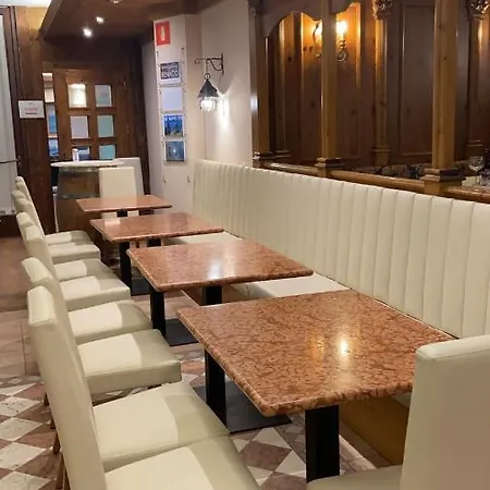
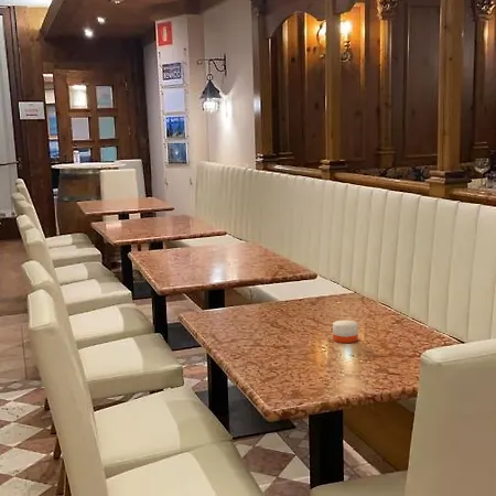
+ candle [332,320,359,344]
